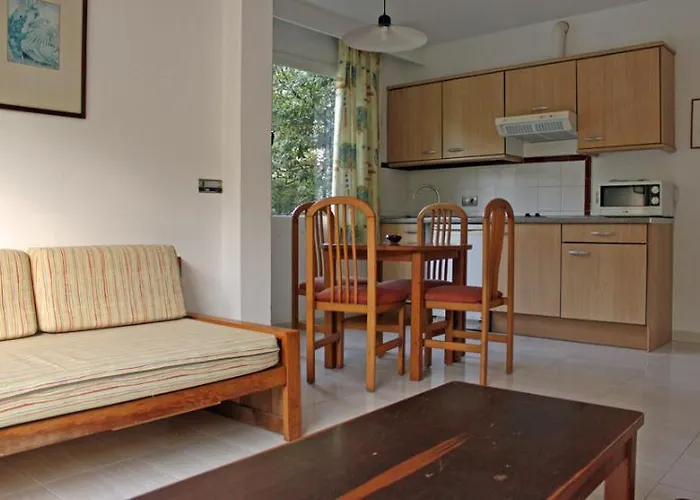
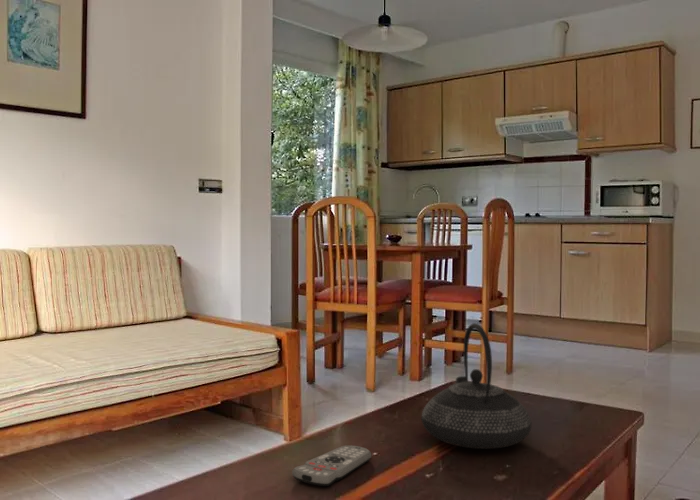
+ teapot [421,322,532,450]
+ remote control [291,445,372,487]
